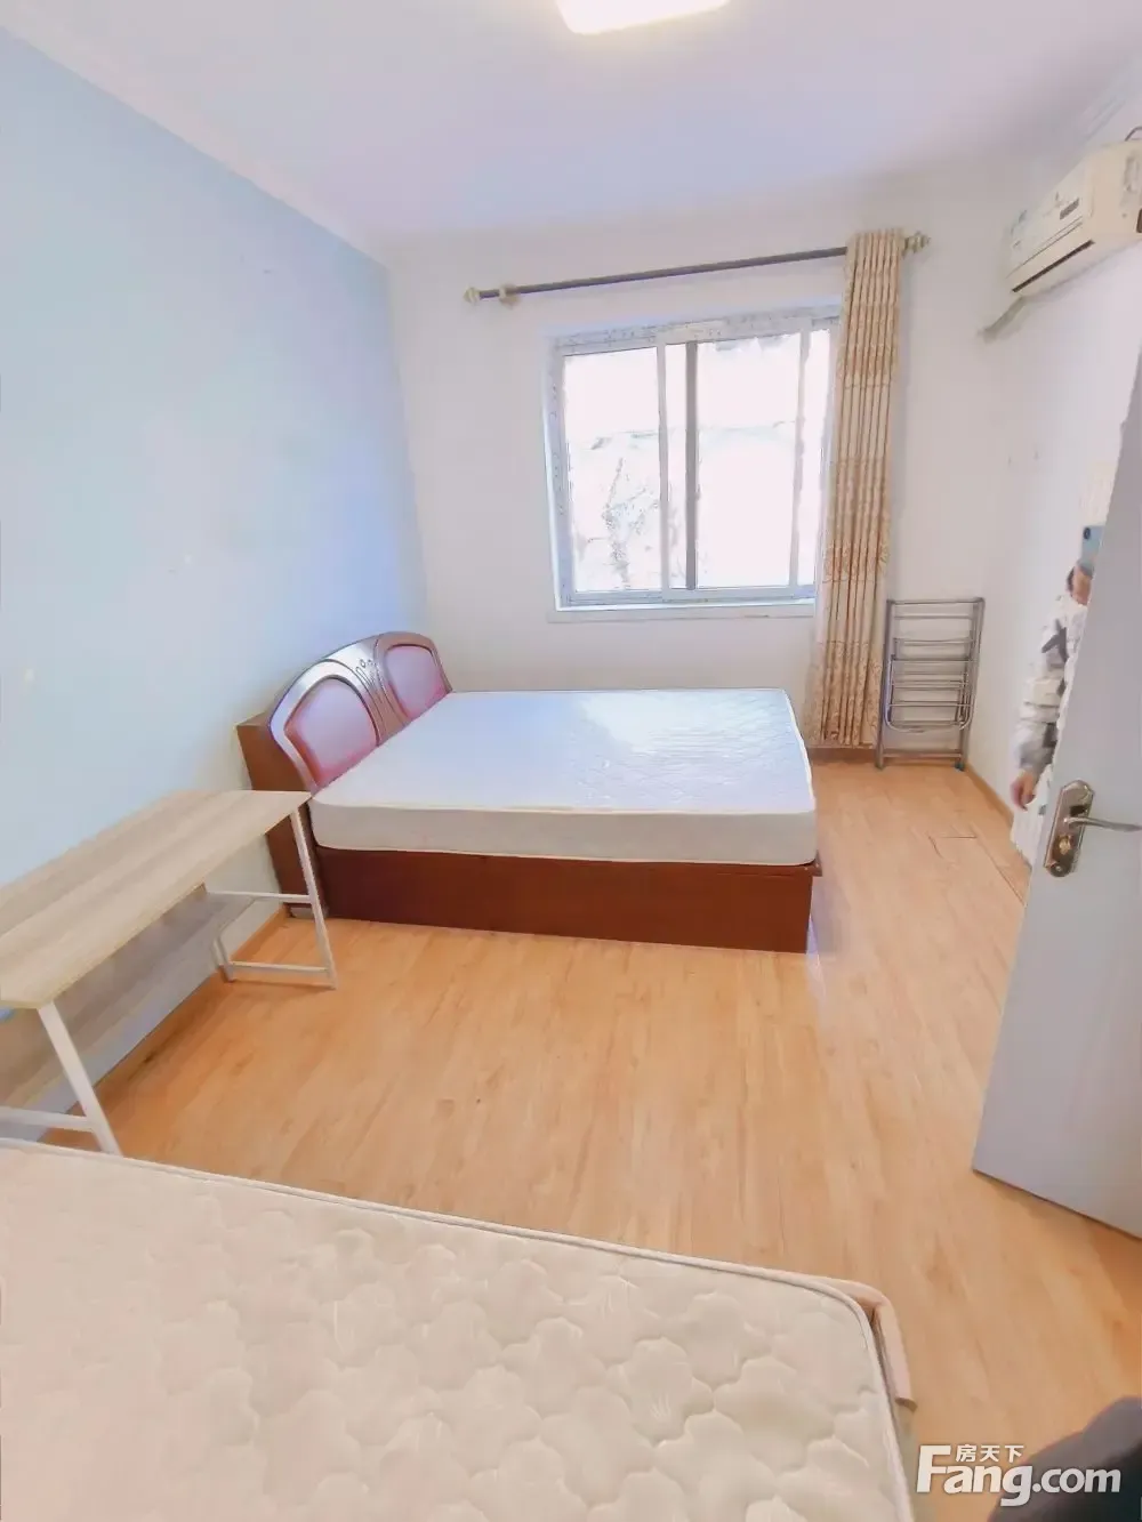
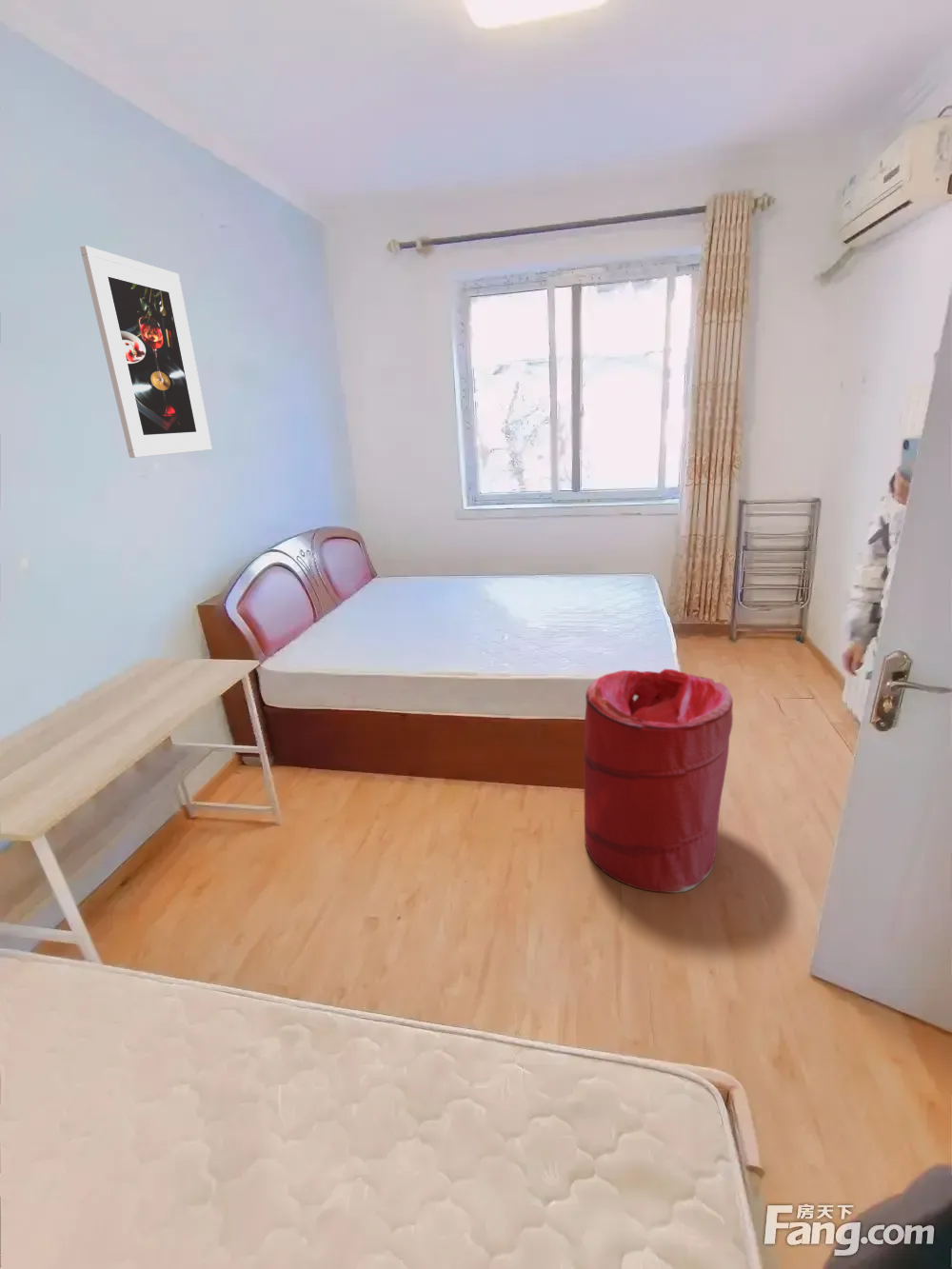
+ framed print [79,245,213,459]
+ laundry hamper [584,668,734,894]
